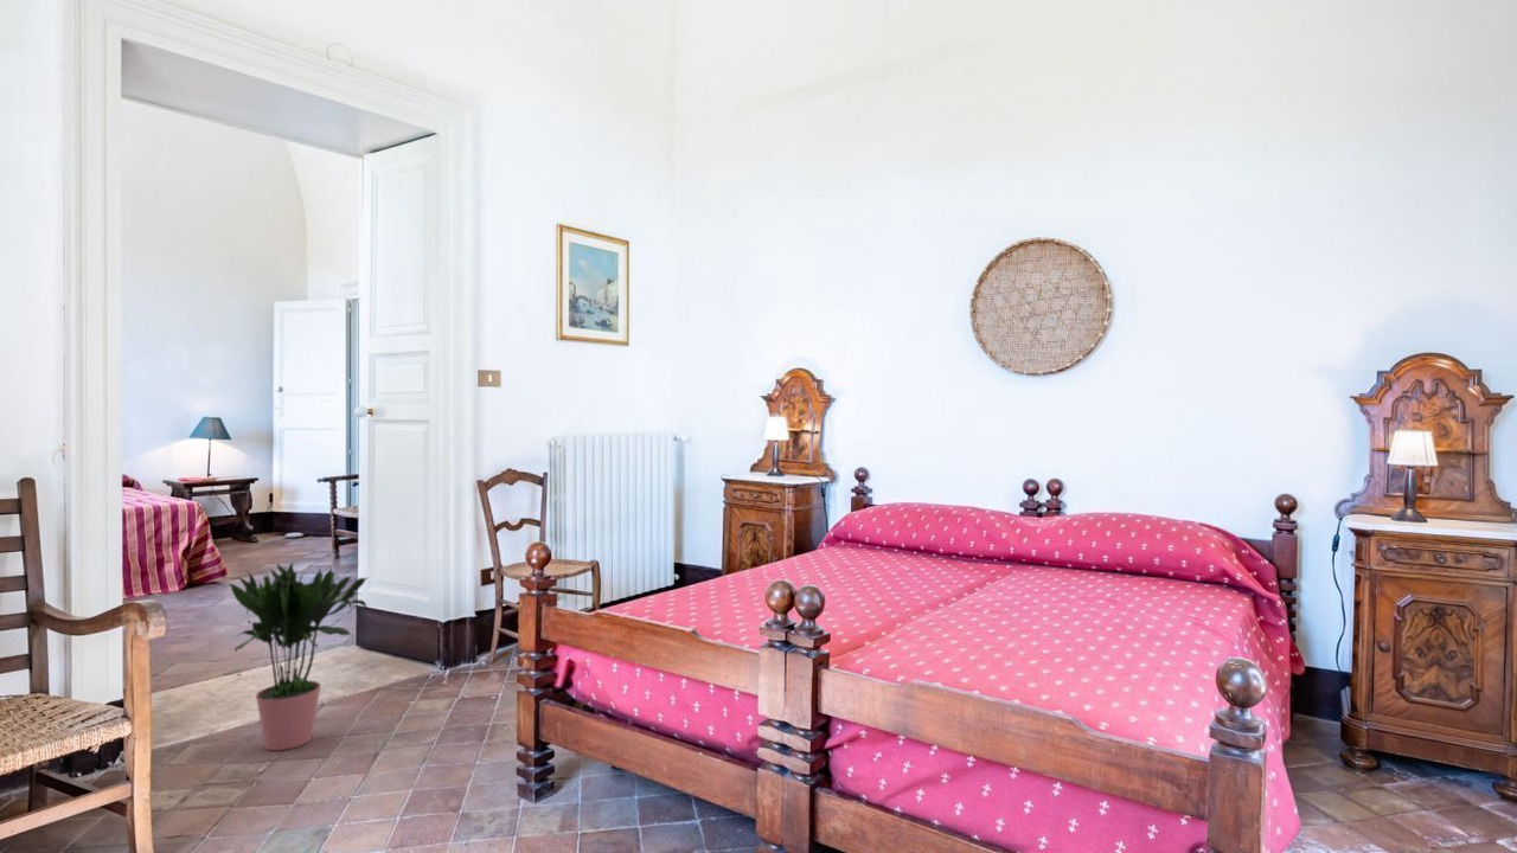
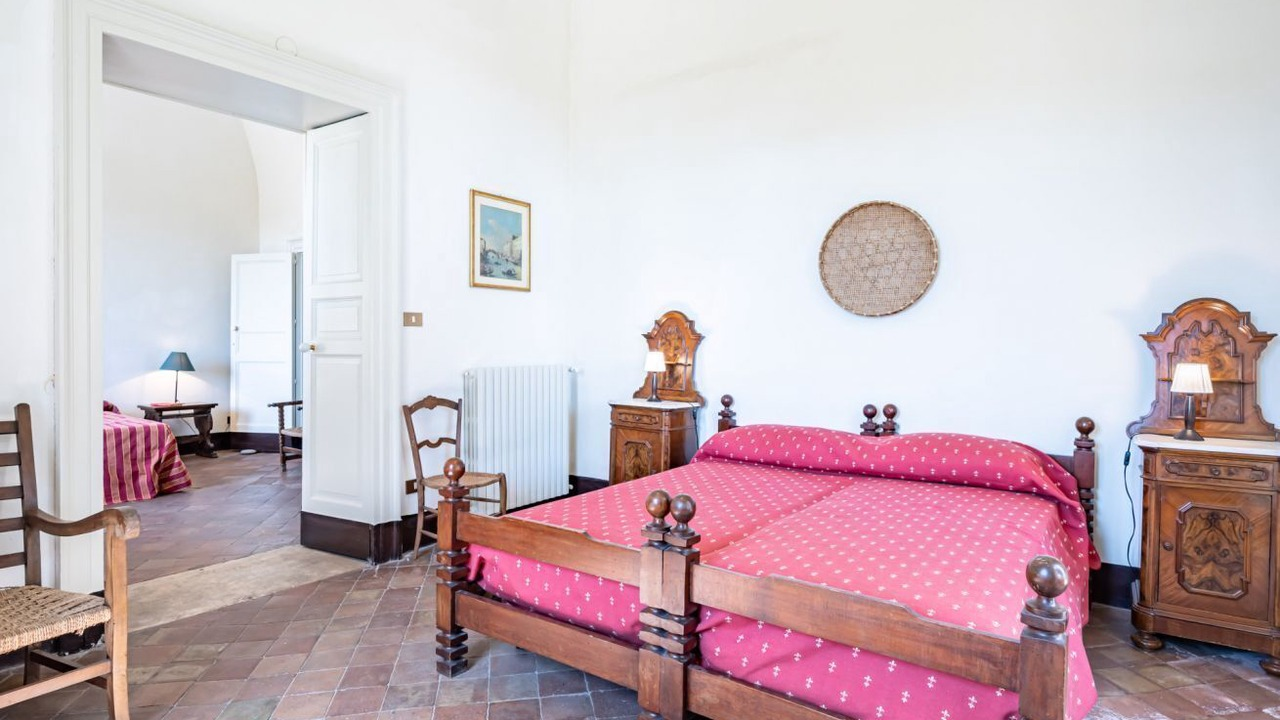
- potted plant [228,562,369,751]
